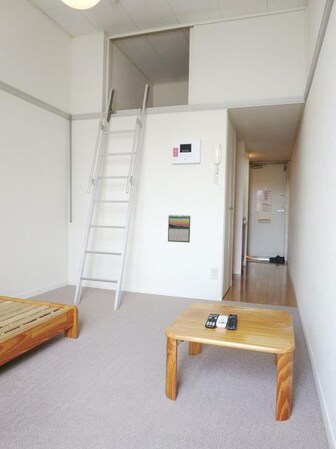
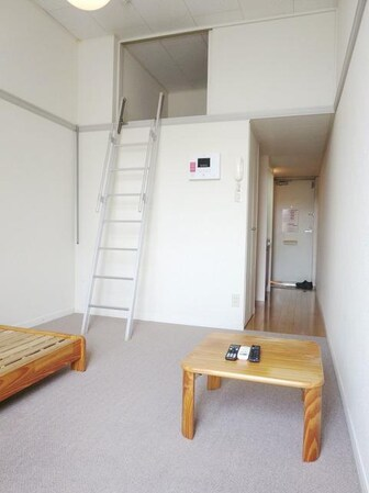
- calendar [167,214,191,243]
